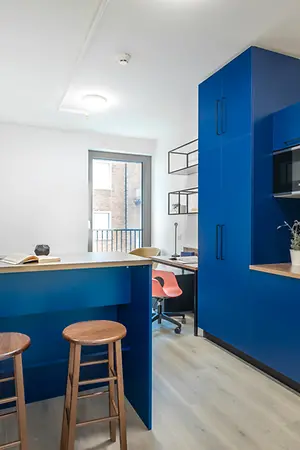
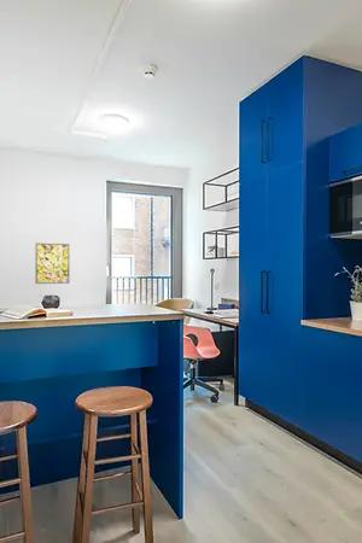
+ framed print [35,241,70,285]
